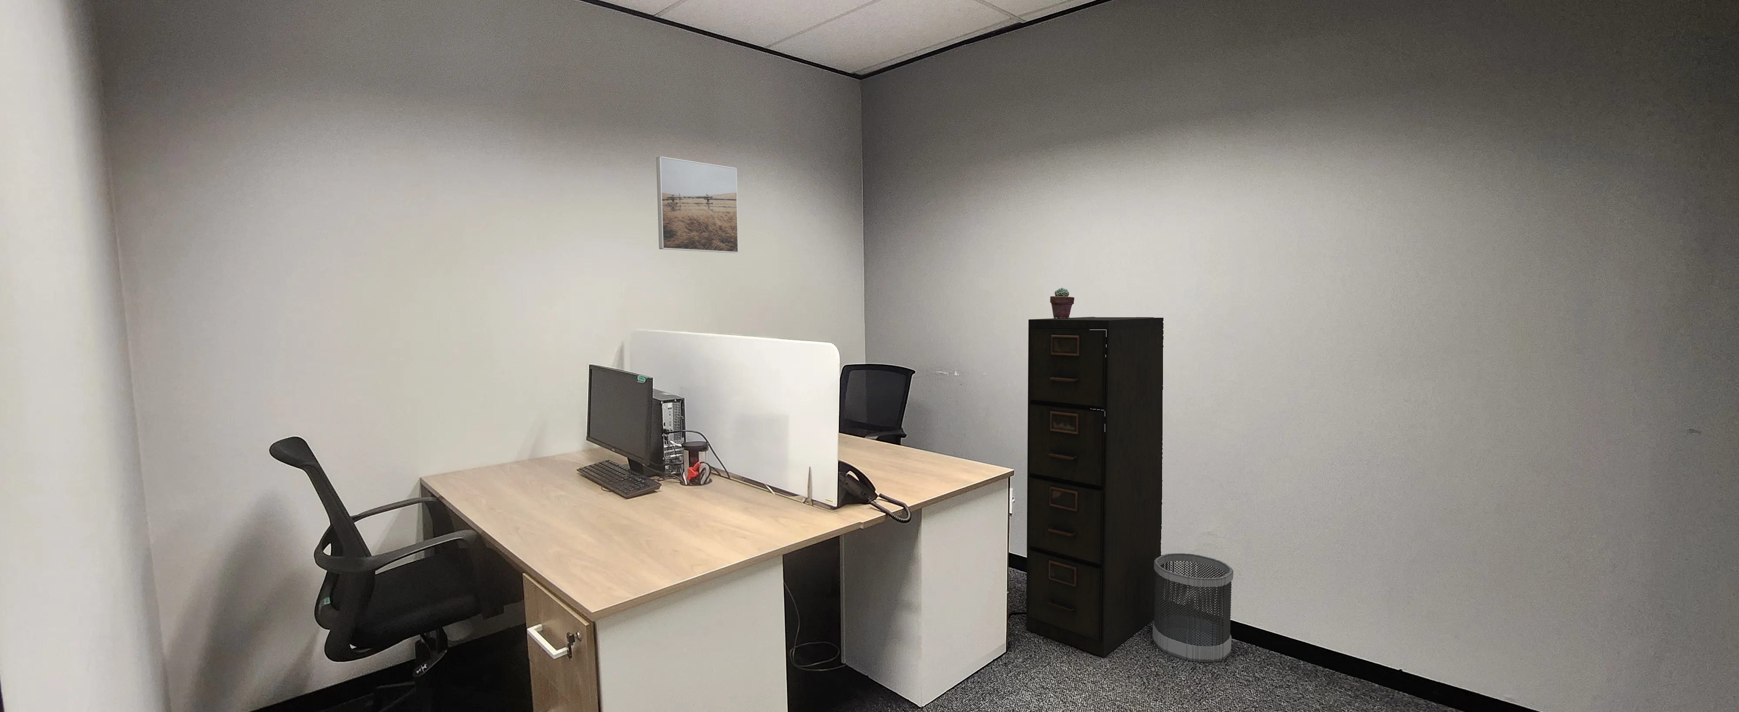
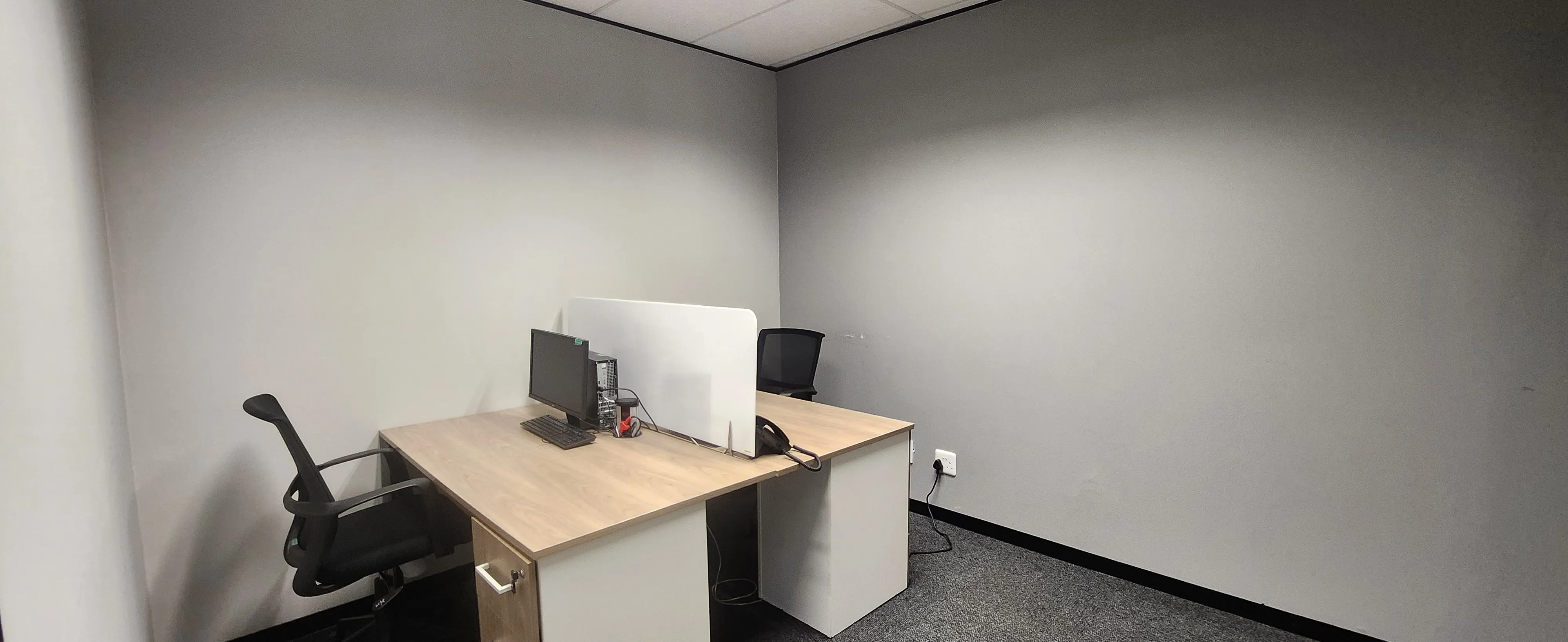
- filing cabinet [1026,316,1163,658]
- potted succulent [1050,287,1075,318]
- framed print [657,156,739,254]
- wastebasket [1152,553,1233,663]
